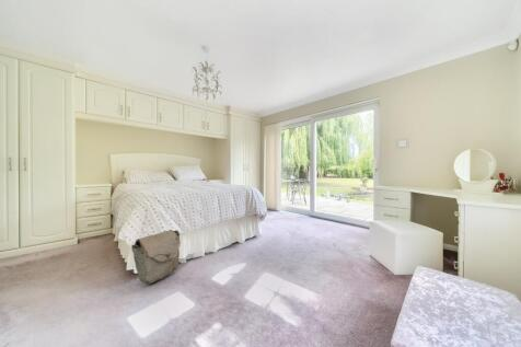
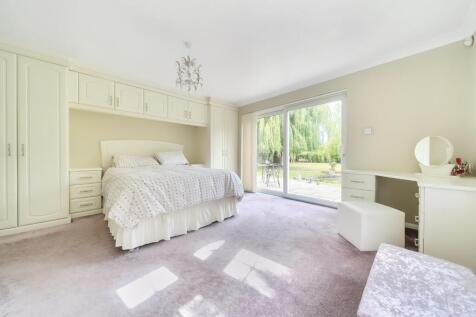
- bag [130,229,182,286]
